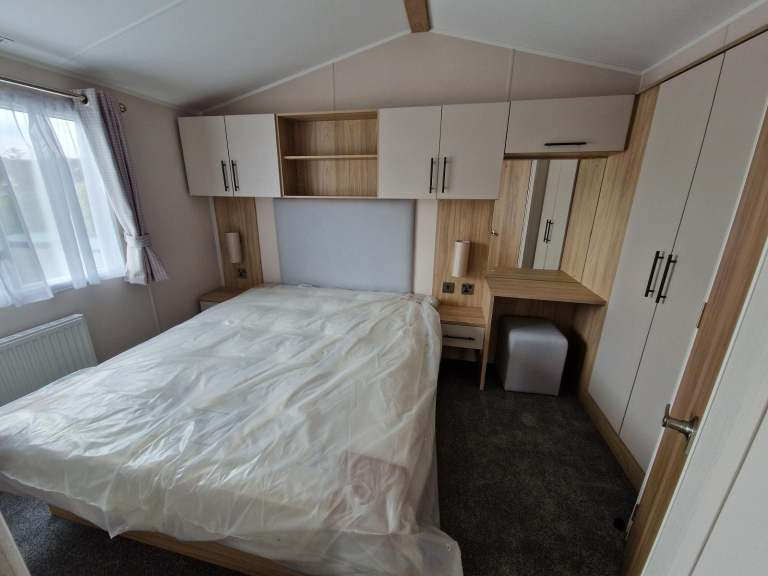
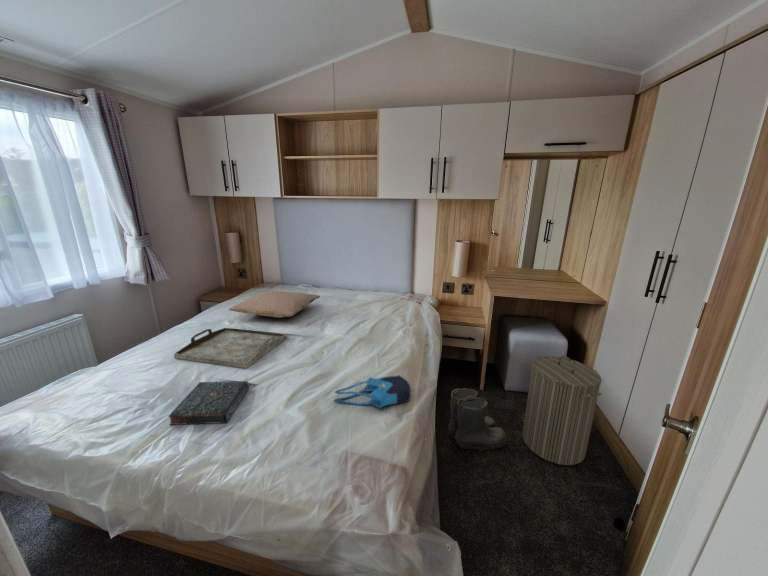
+ book [167,380,250,426]
+ laundry hamper [521,355,603,466]
+ serving tray [173,327,287,369]
+ tote bag [333,375,412,410]
+ pillow [228,290,321,319]
+ boots [447,387,510,452]
